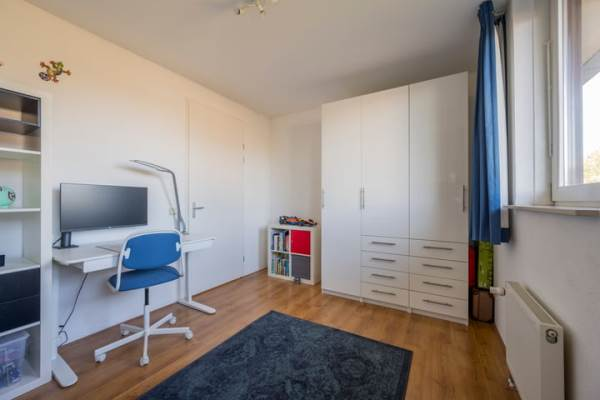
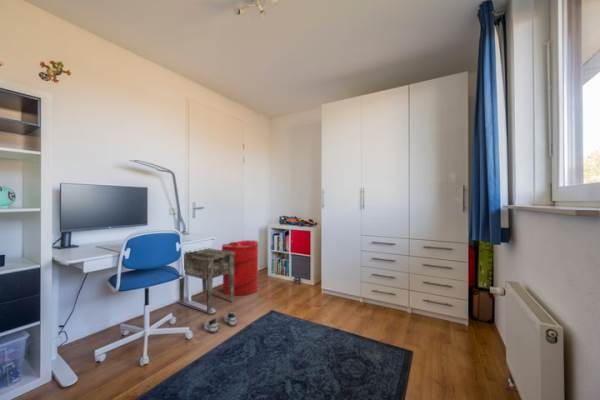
+ side table [178,247,235,314]
+ laundry hamper [221,239,260,297]
+ shoe [203,312,238,334]
